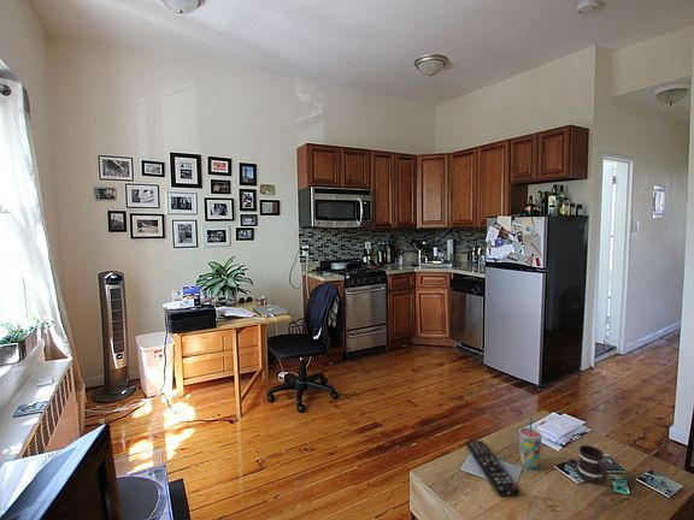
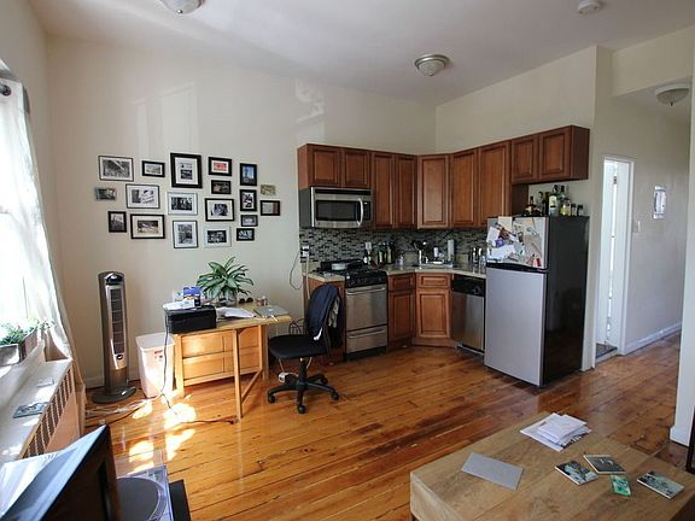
- remote control [464,439,520,497]
- cup [518,415,543,469]
- mug [576,444,608,485]
